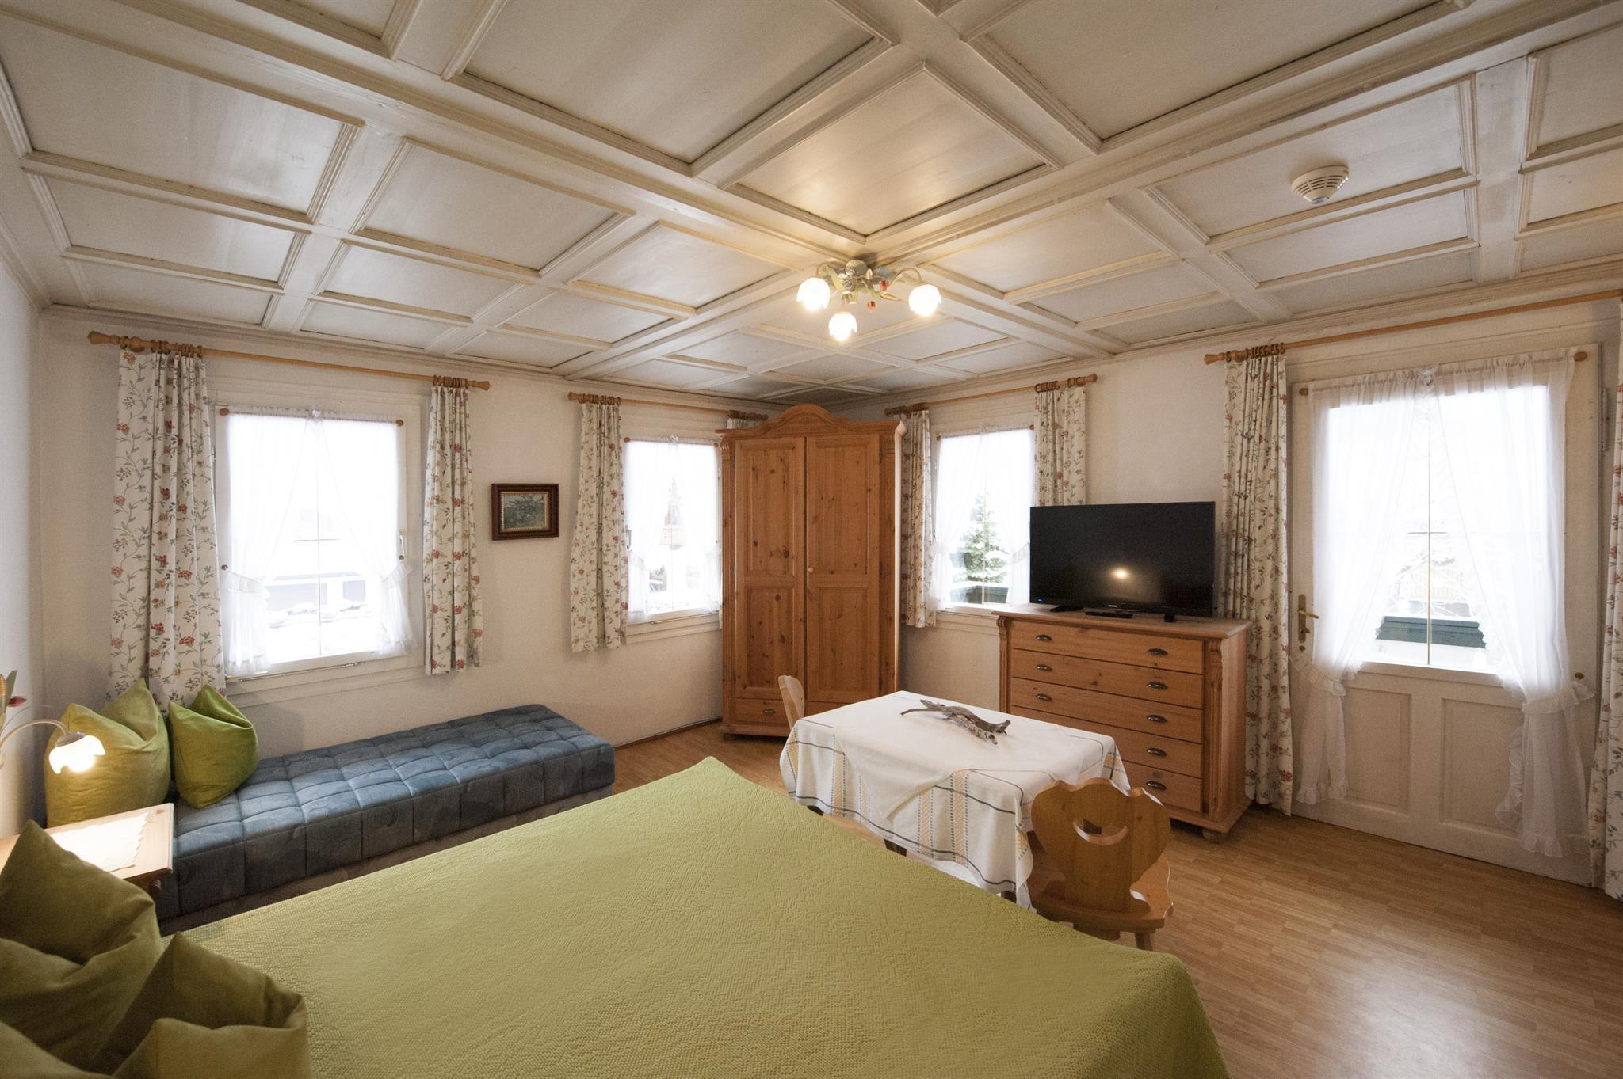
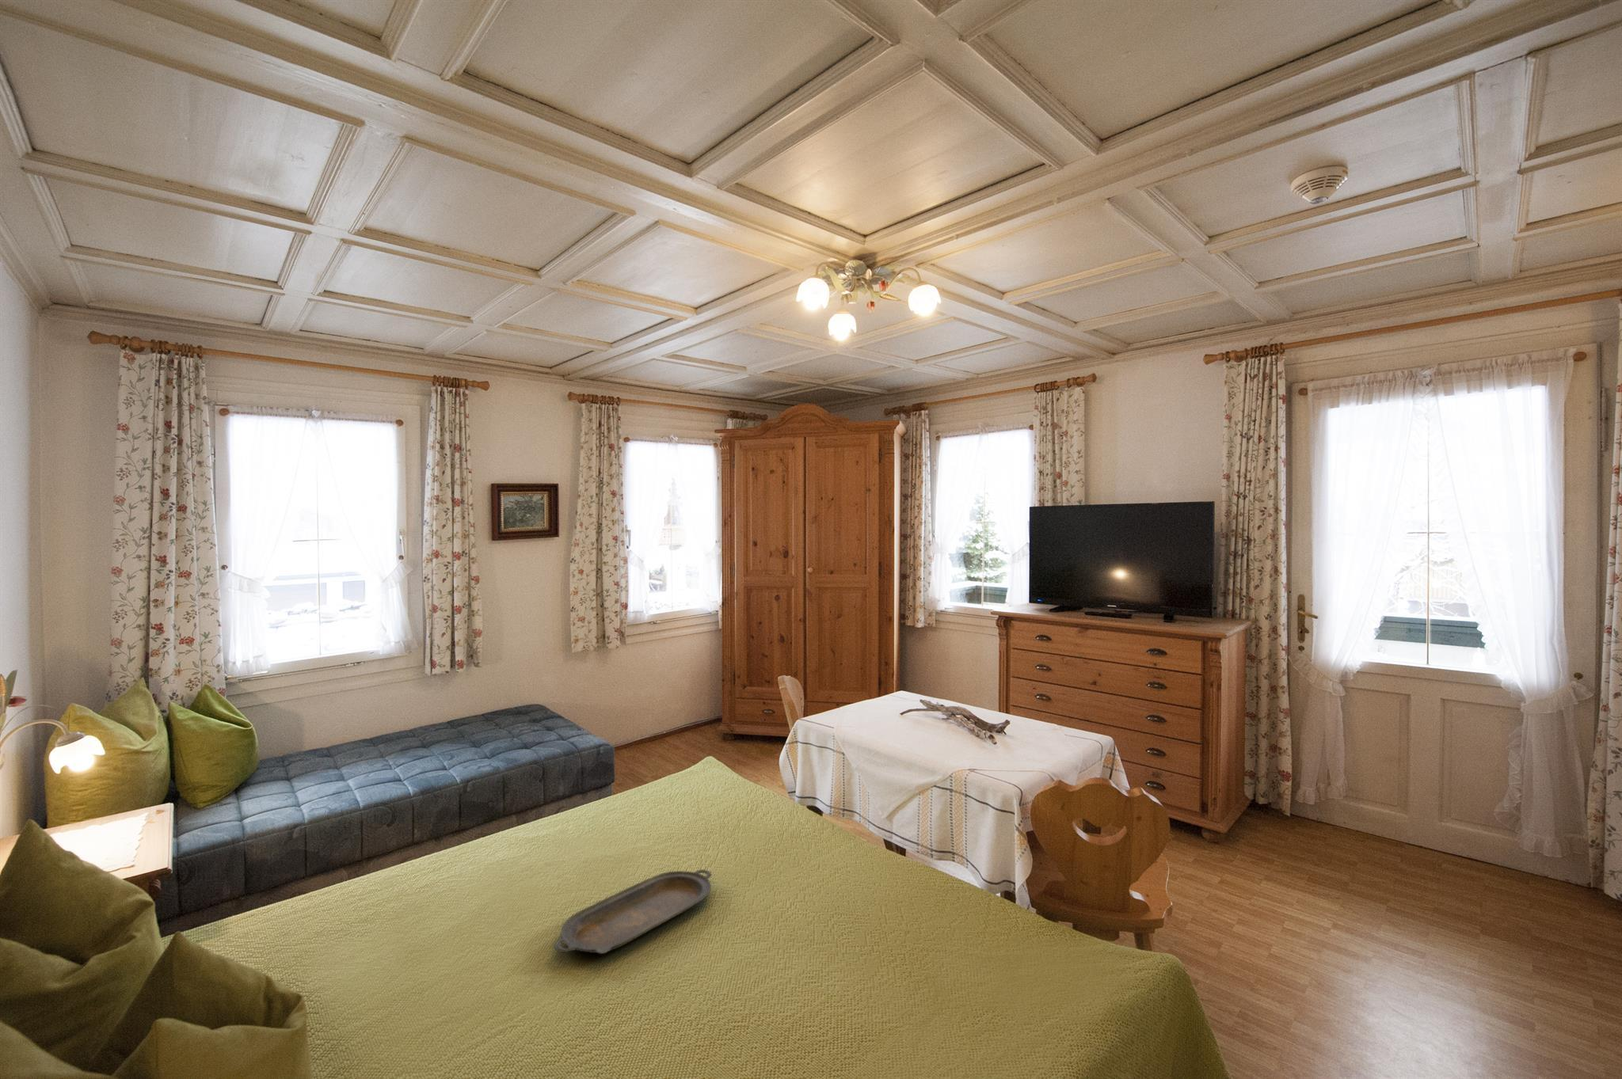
+ serving tray [554,868,713,955]
